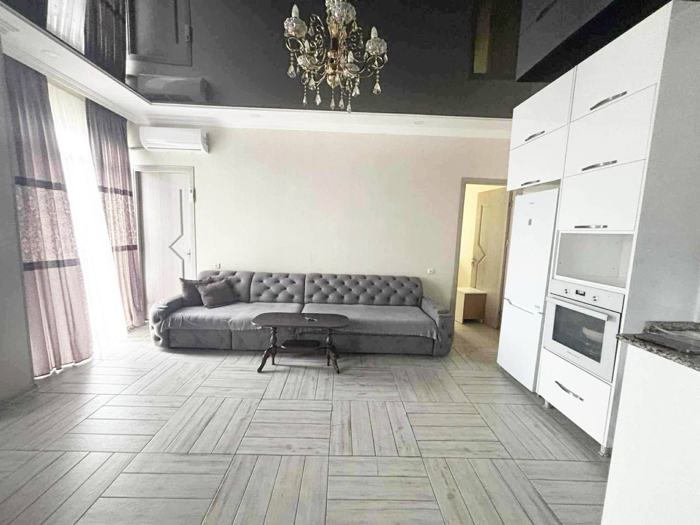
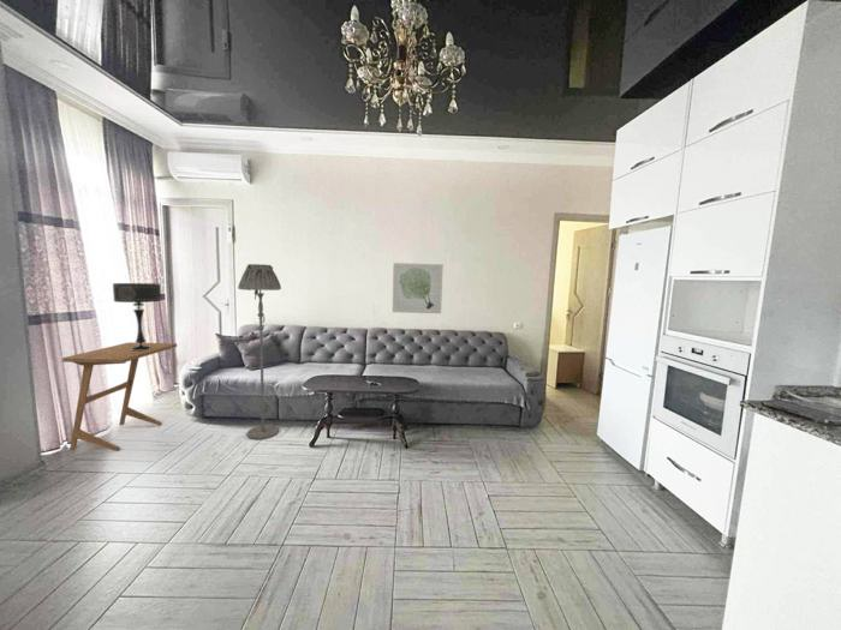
+ side table [61,341,178,452]
+ wall art [392,262,445,314]
+ table lamp [112,282,162,352]
+ floor lamp [237,263,282,440]
